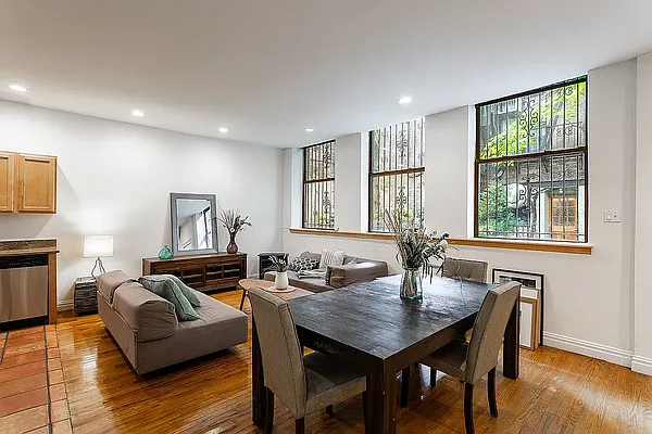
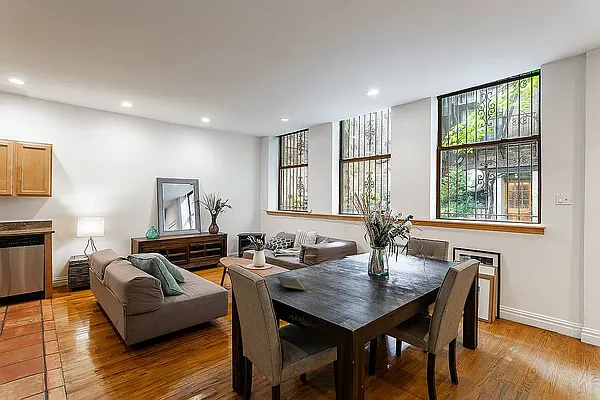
+ notepad [277,275,307,293]
